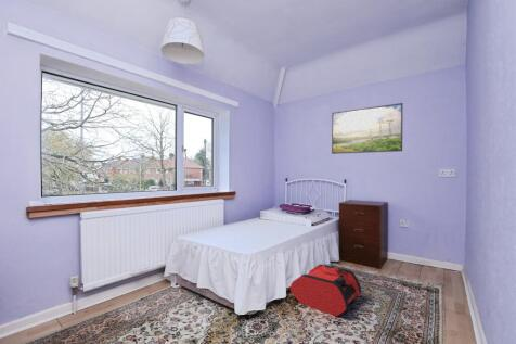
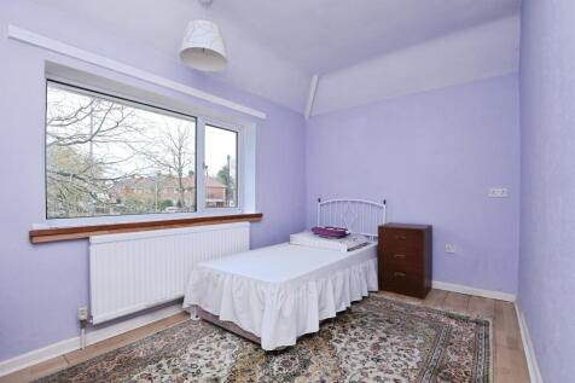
- backpack [289,263,362,317]
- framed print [331,102,404,155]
